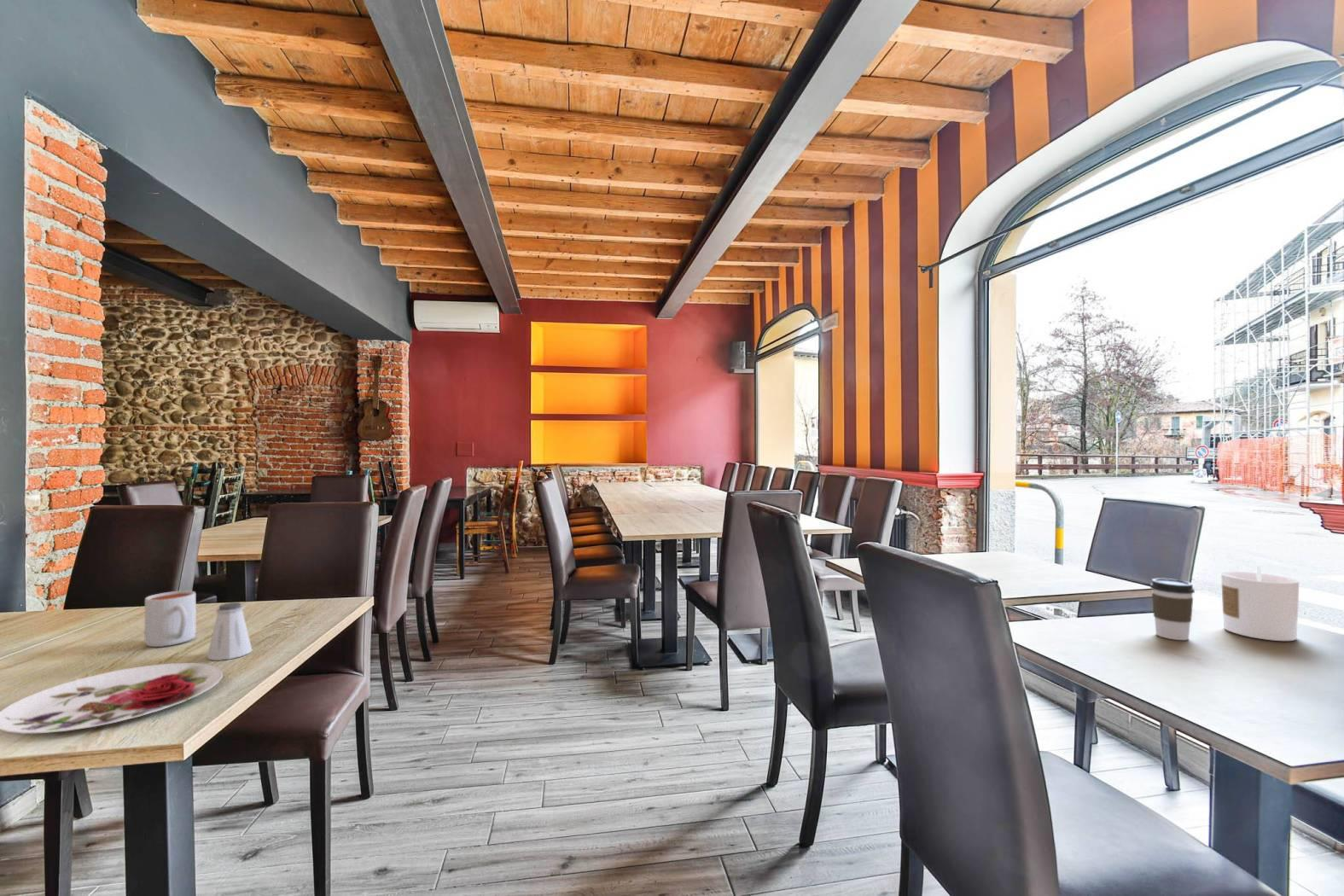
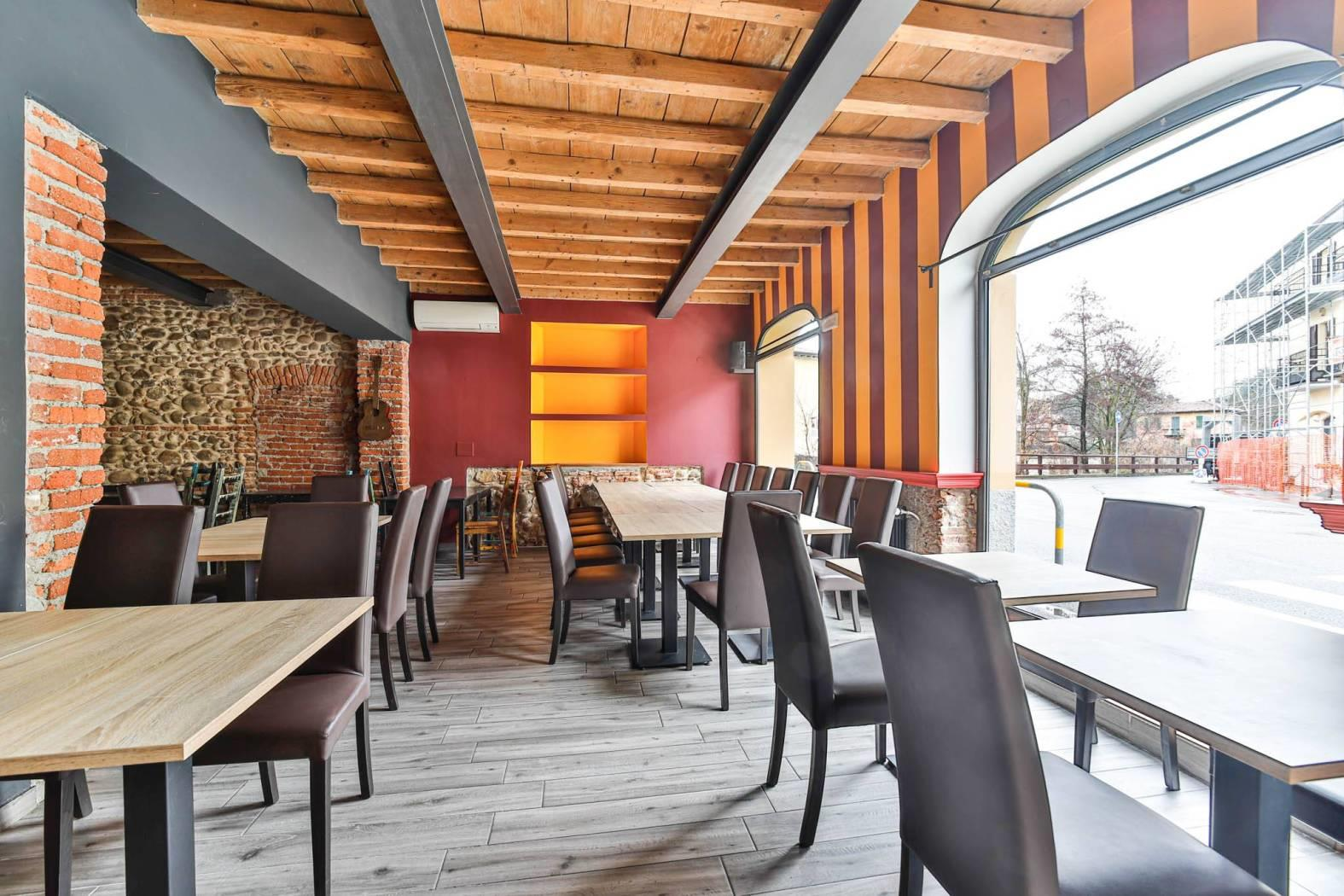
- candle [1220,564,1300,642]
- plate [0,662,224,735]
- mug [144,590,197,648]
- saltshaker [207,602,253,661]
- coffee cup [1149,578,1196,641]
